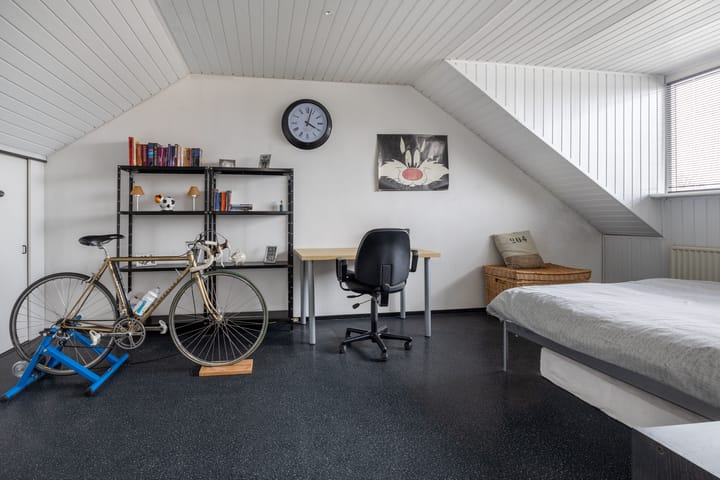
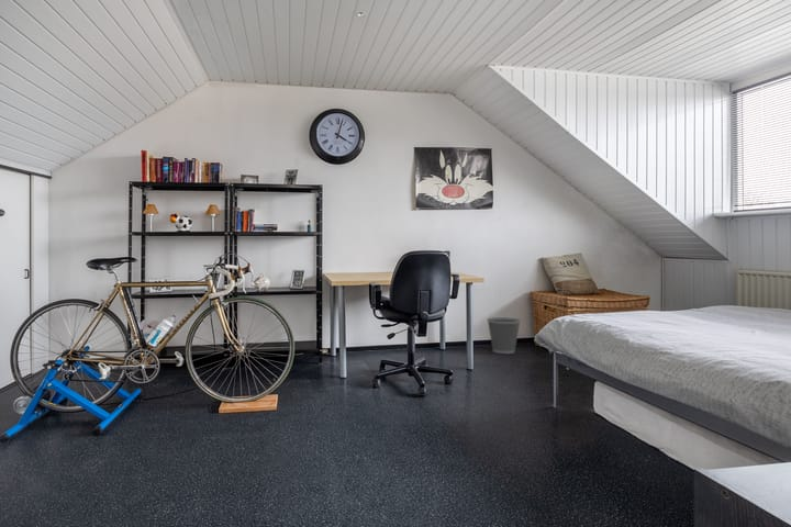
+ wastebasket [486,316,522,355]
